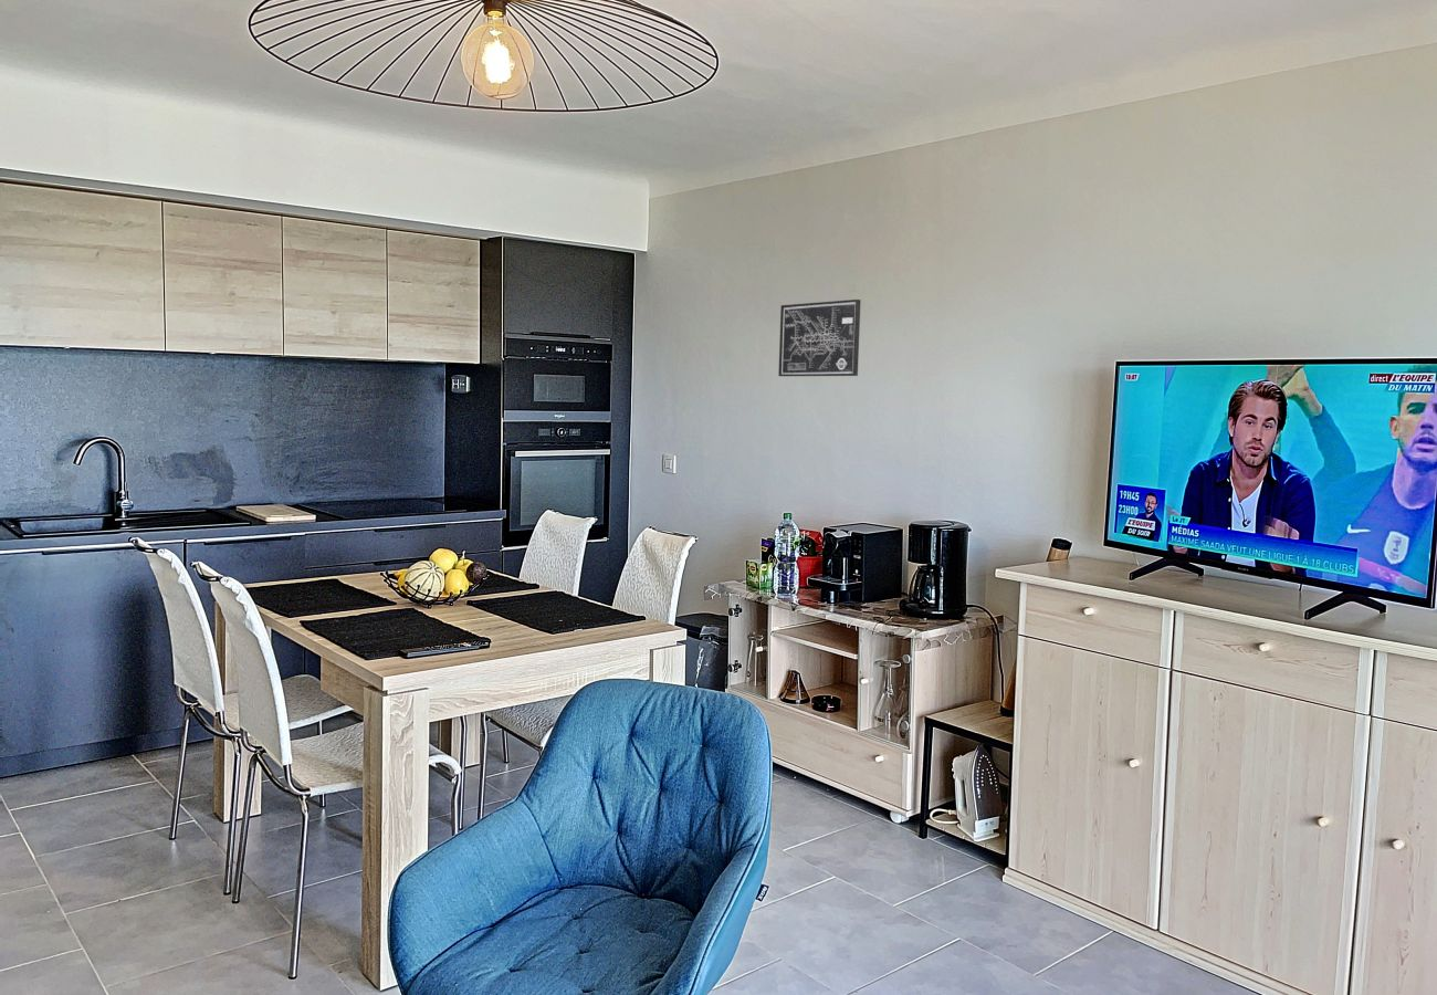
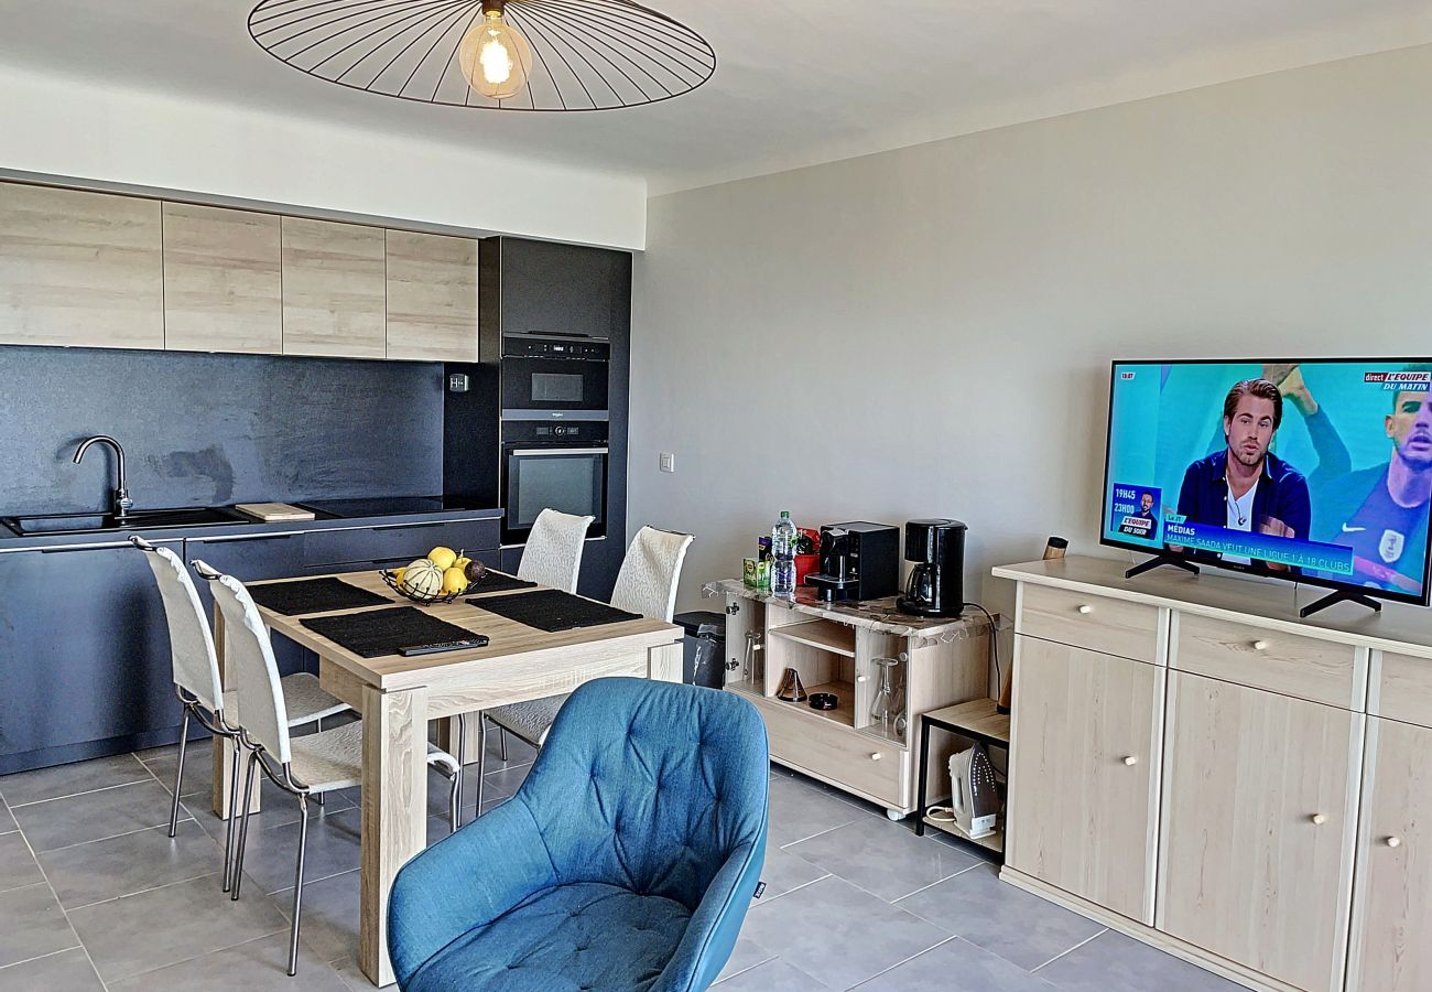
- wall art [777,298,862,377]
